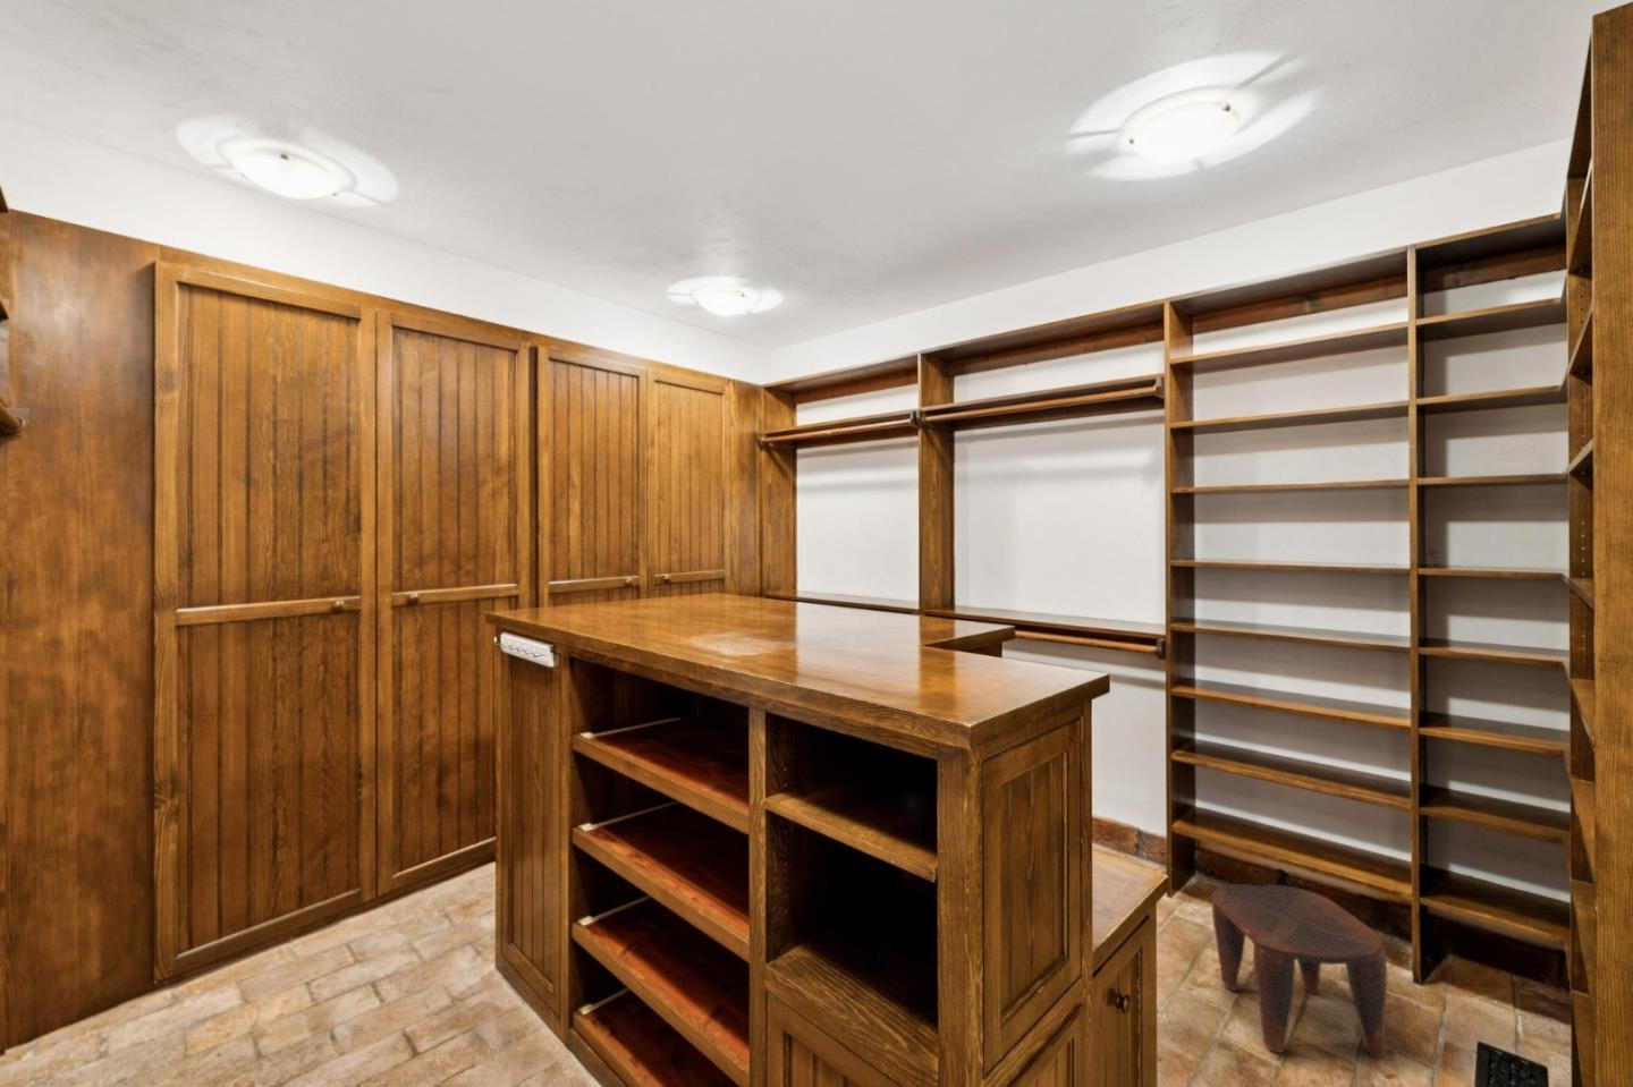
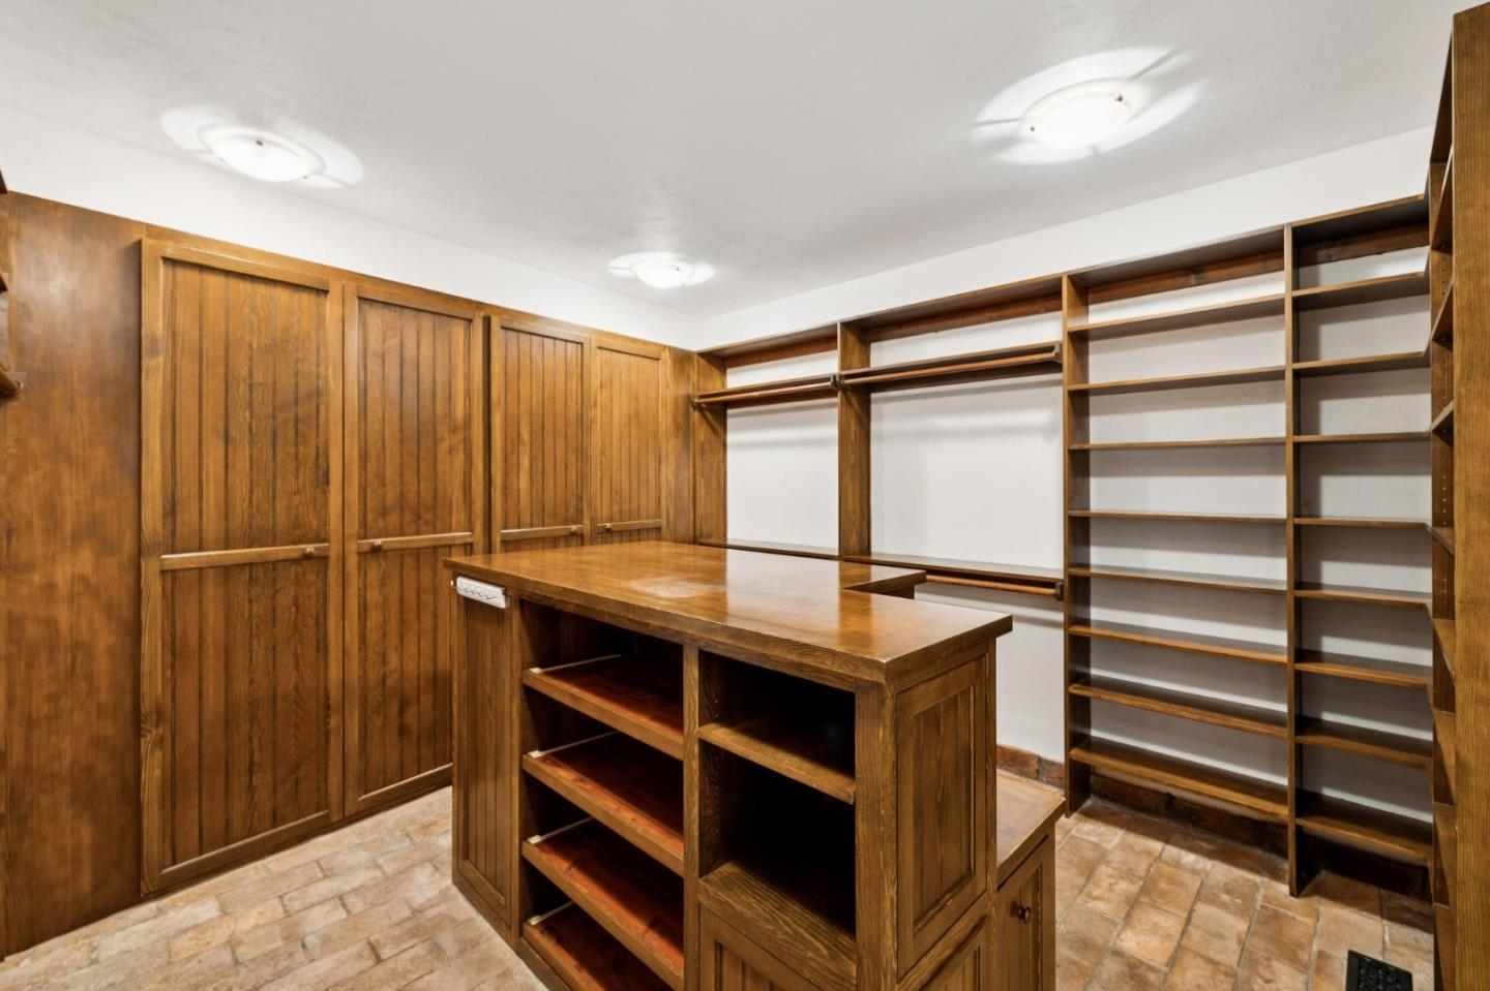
- stool [1211,883,1388,1060]
